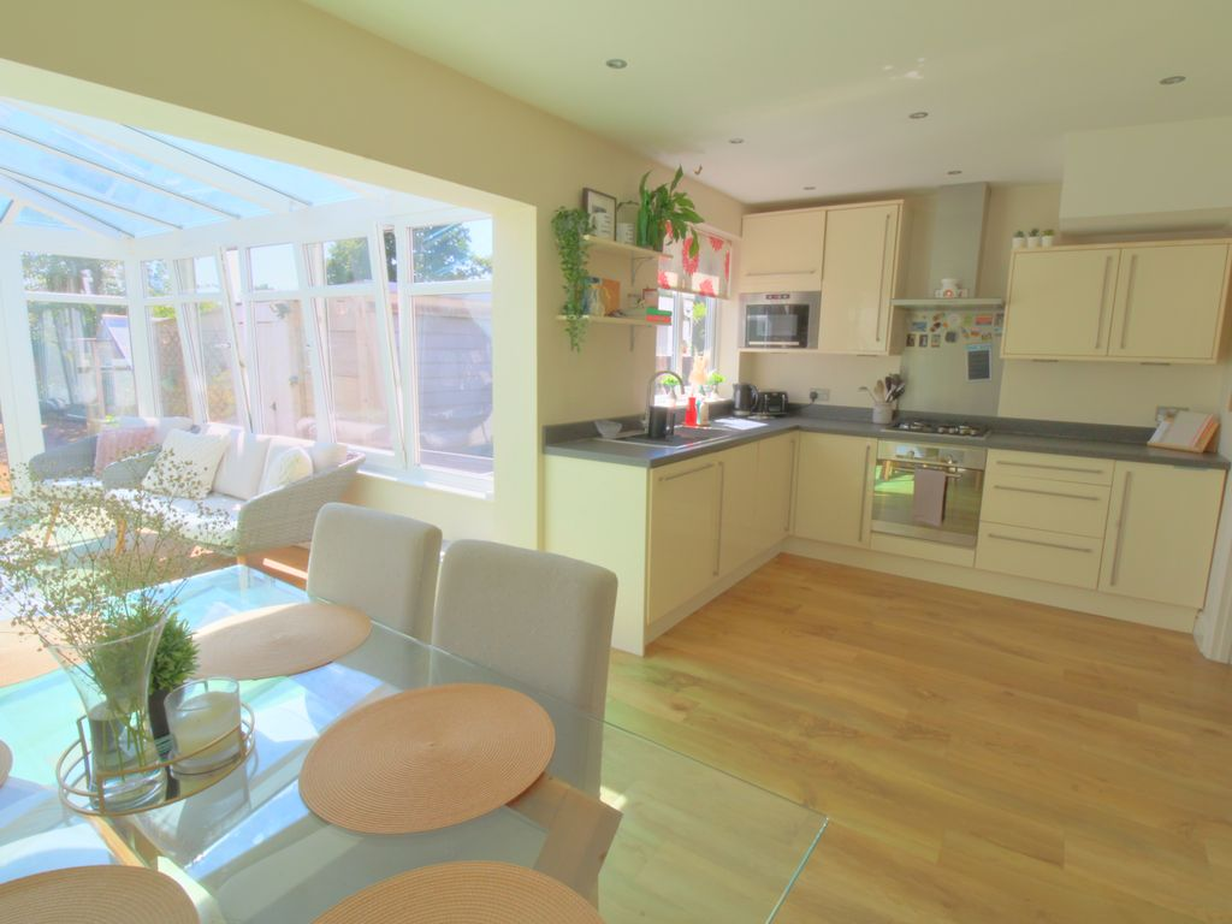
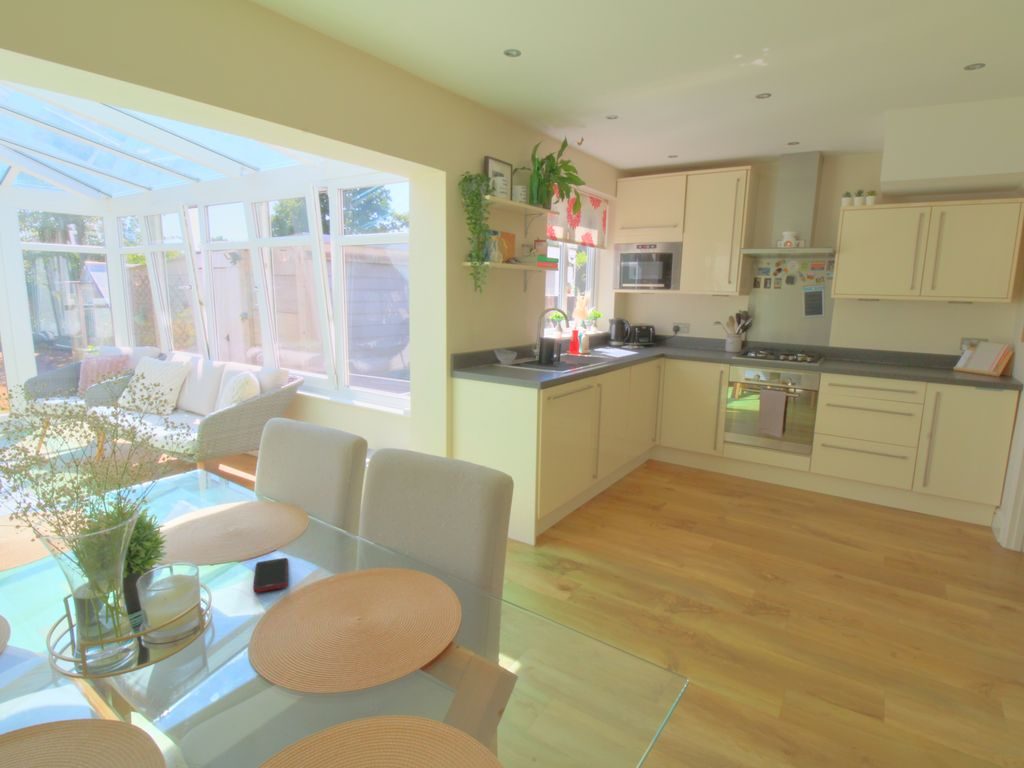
+ cell phone [252,557,289,593]
